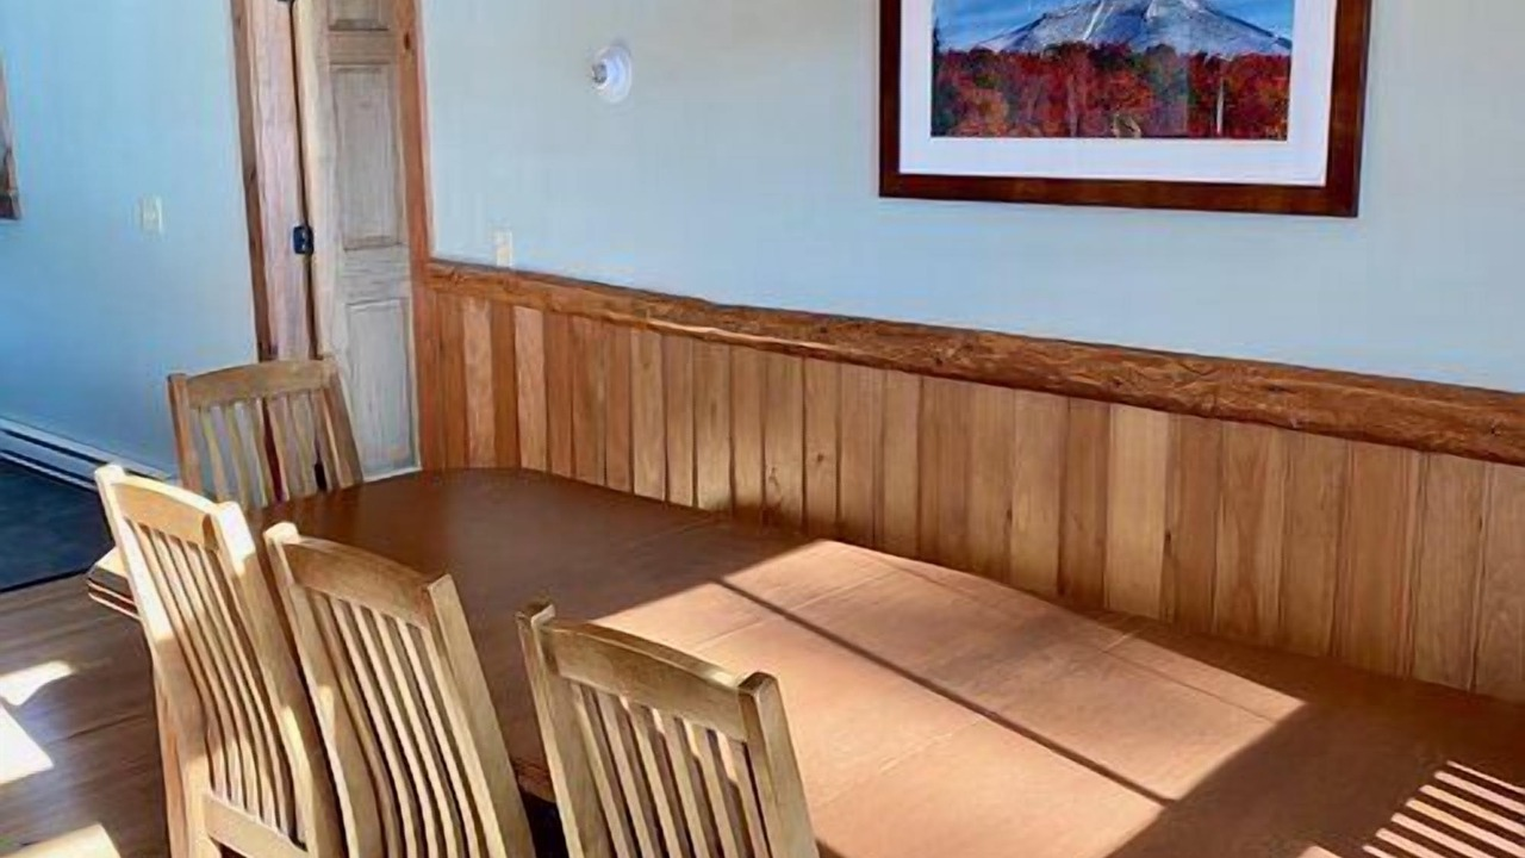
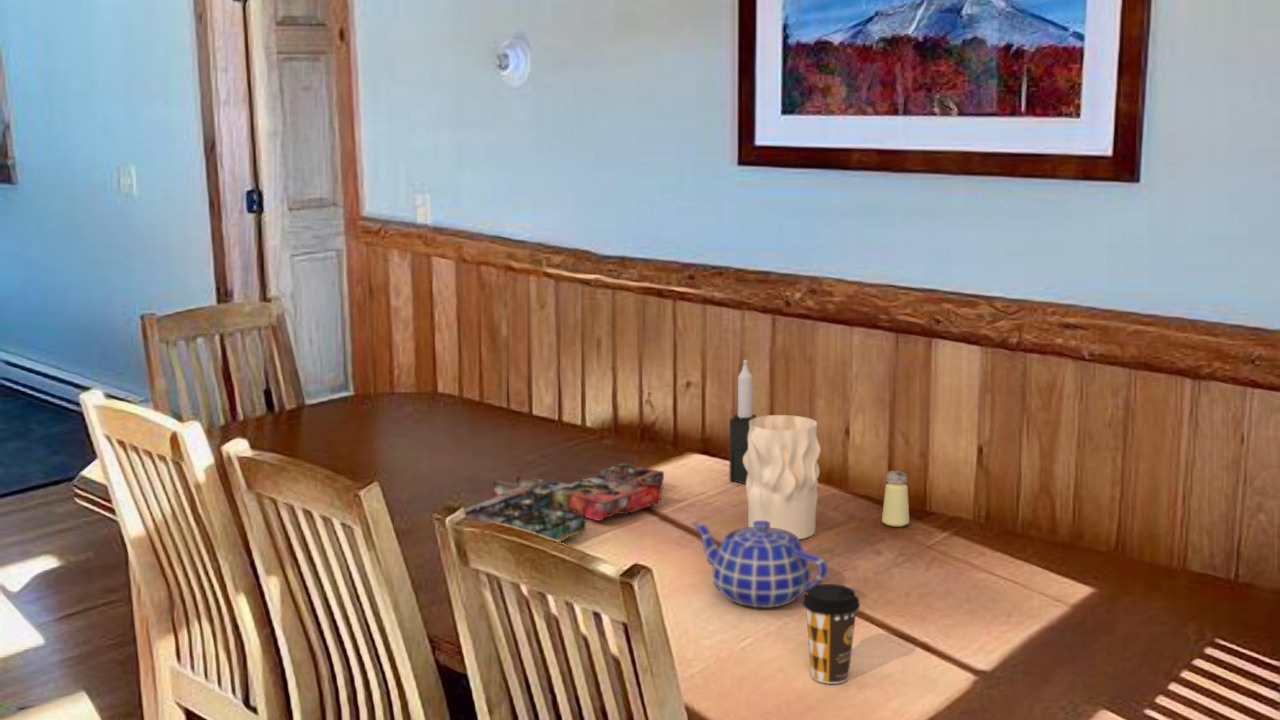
+ candle [729,359,757,485]
+ teapot [691,521,829,609]
+ coffee cup [801,583,861,685]
+ board game [464,462,665,543]
+ saltshaker [881,470,910,528]
+ vase [743,414,822,540]
